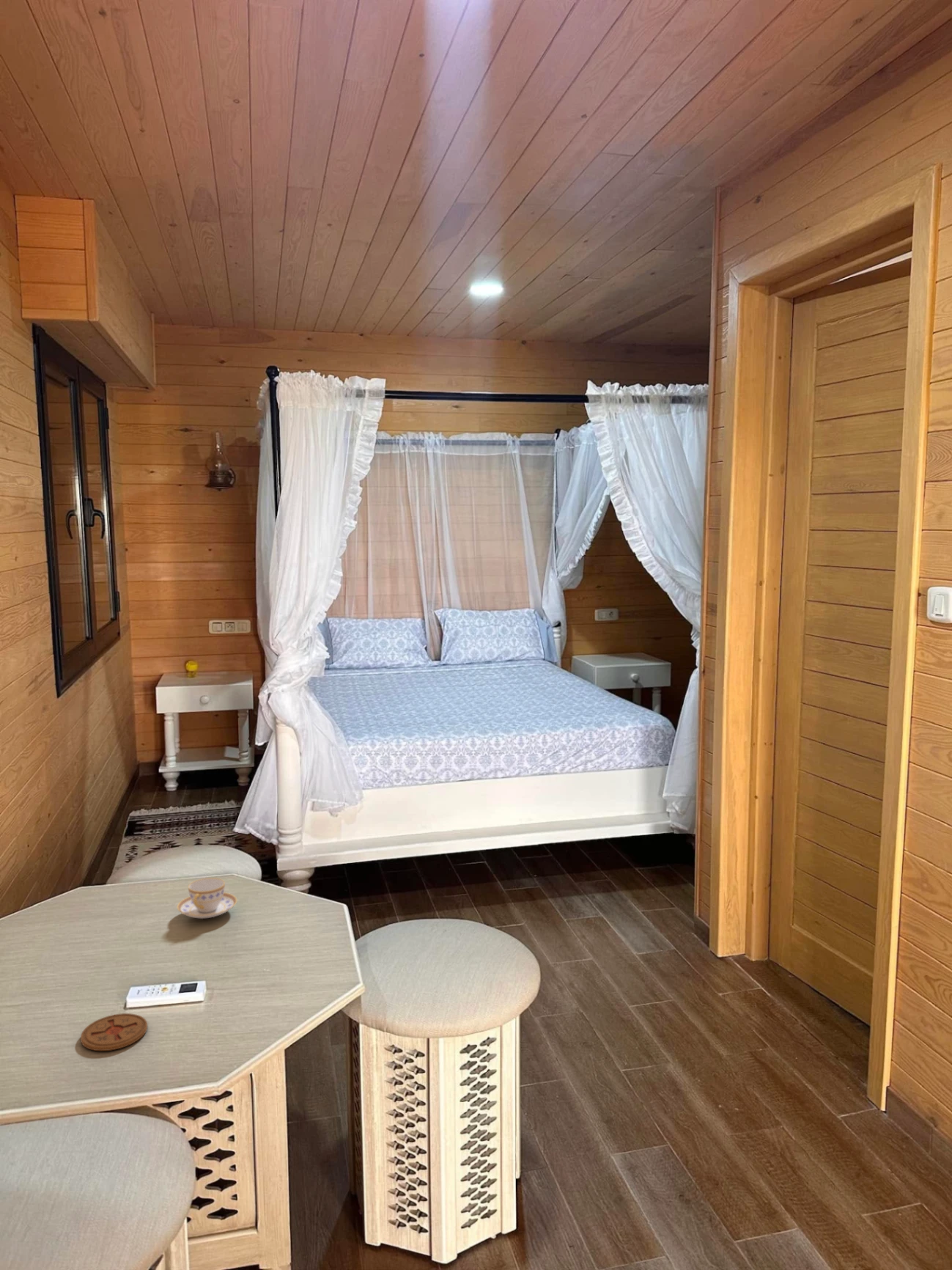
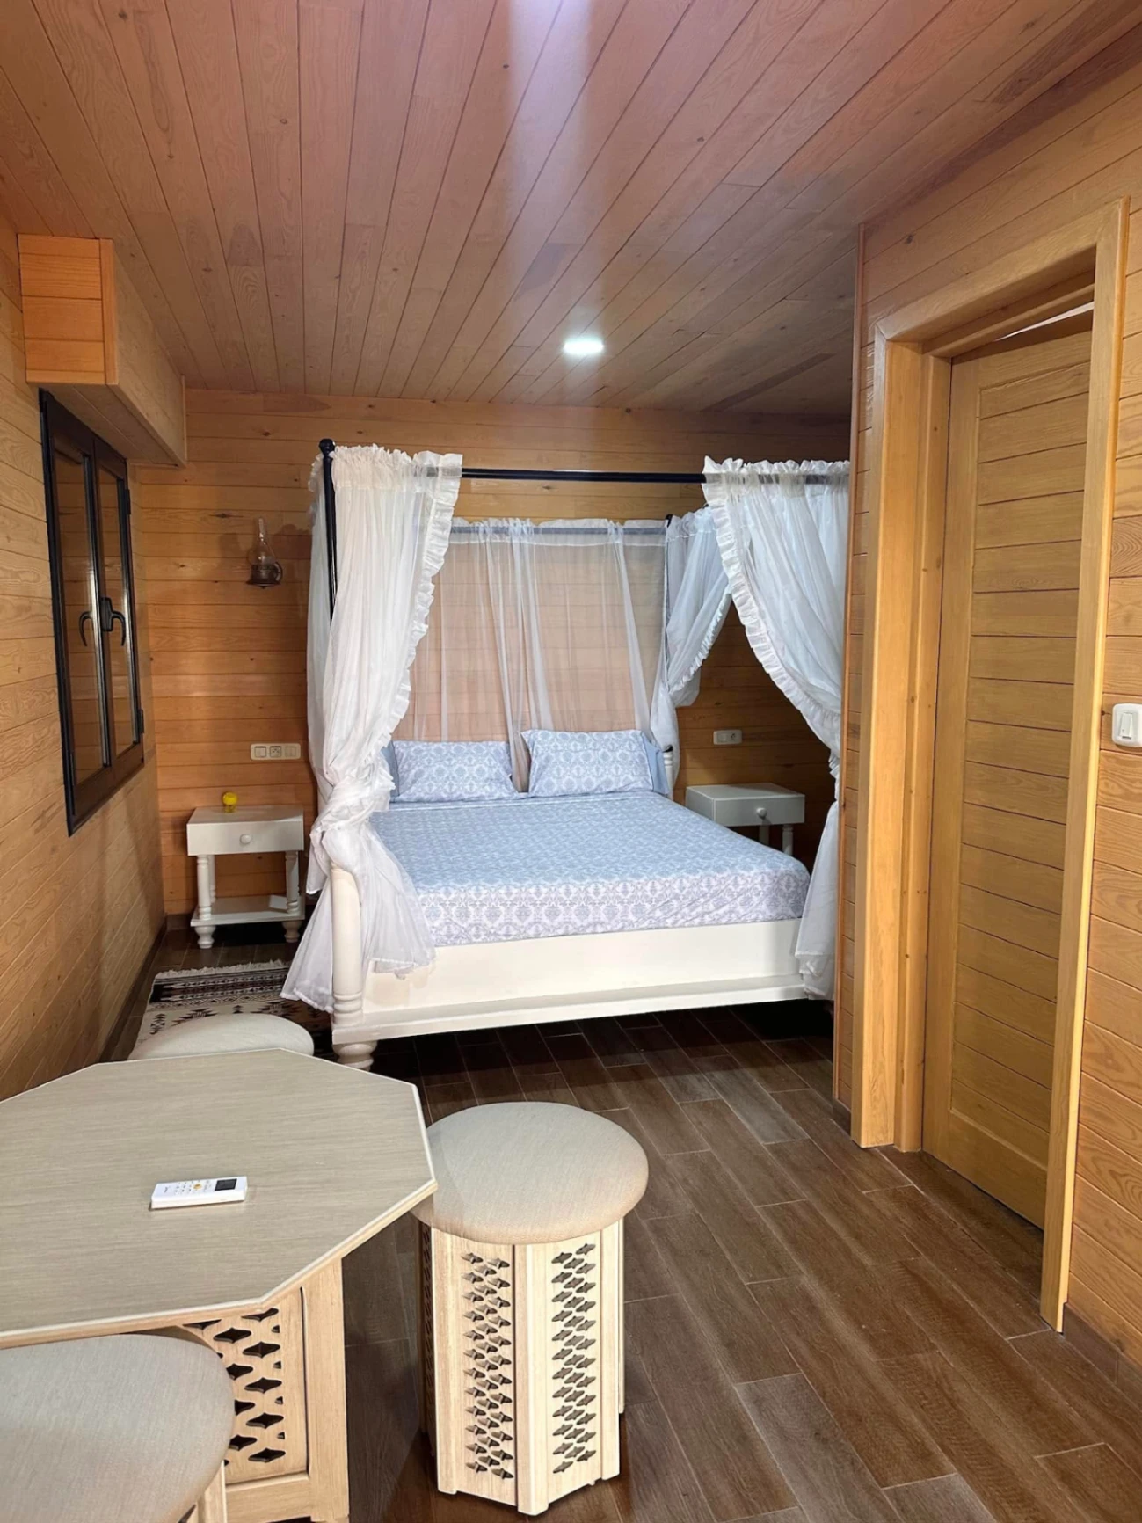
- coaster [80,1013,148,1051]
- teacup [177,877,237,920]
